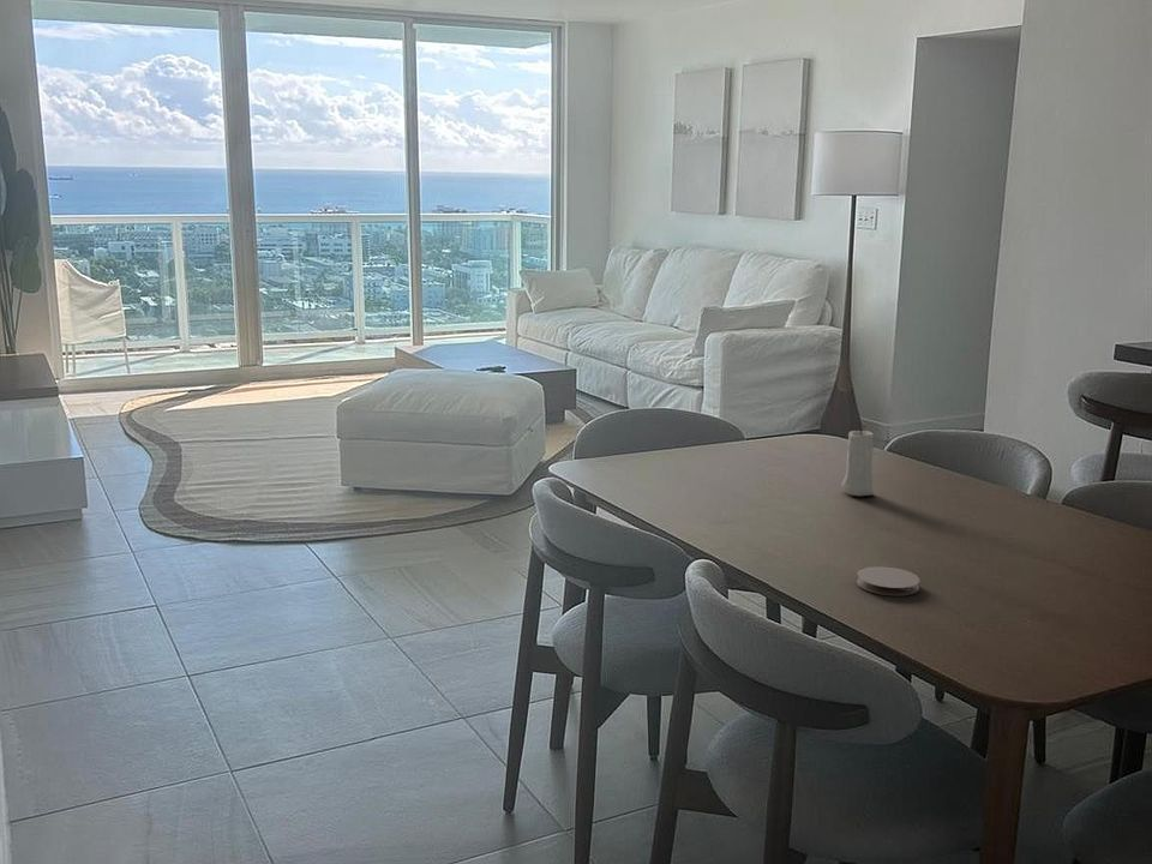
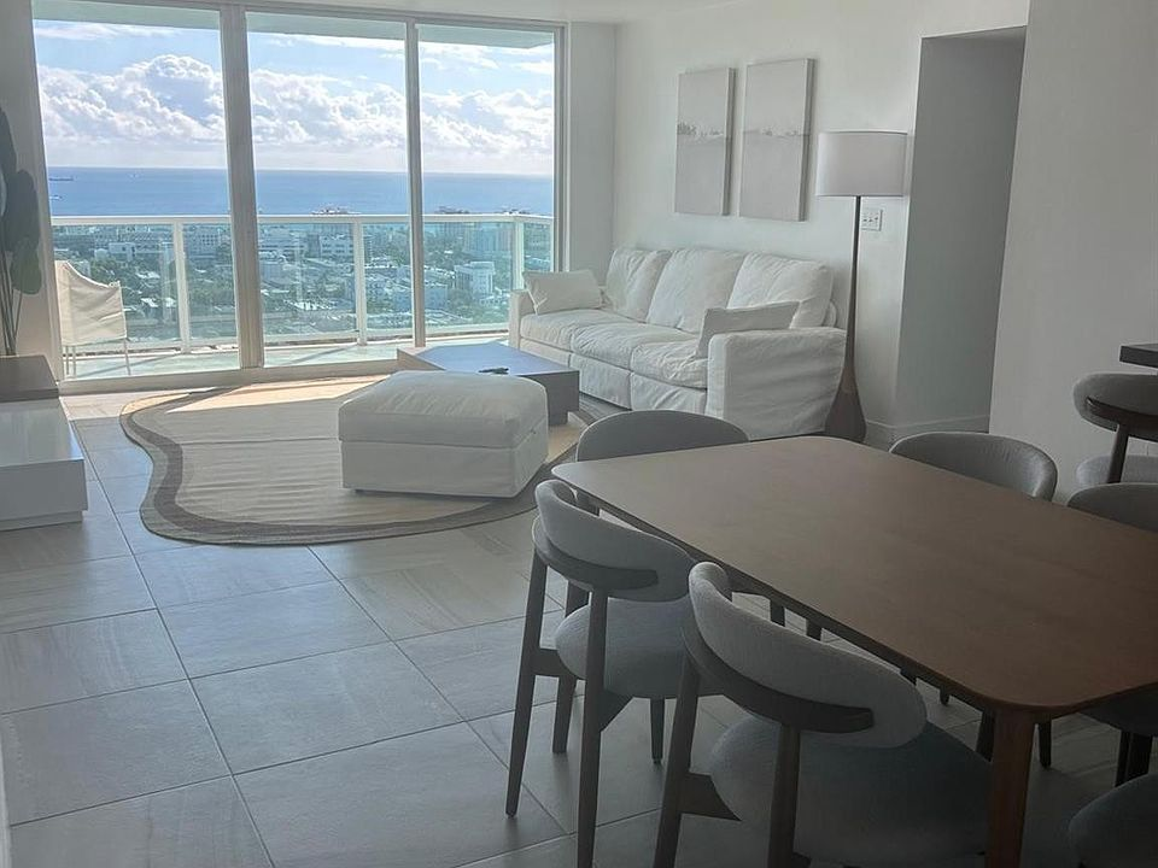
- coaster [856,565,920,598]
- candle [840,425,876,497]
